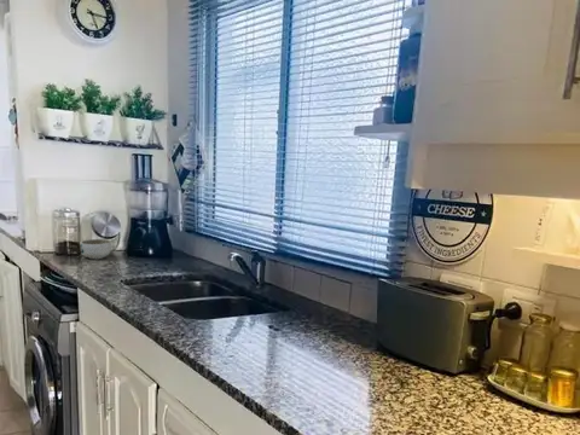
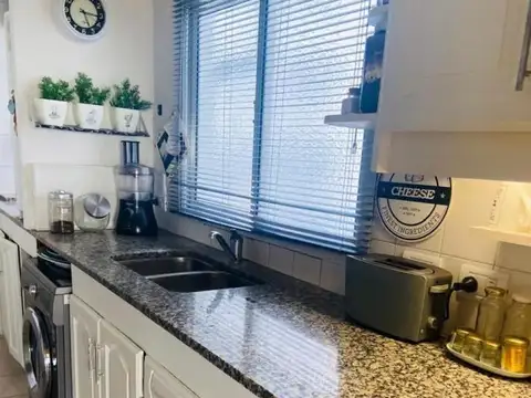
- bowl [80,238,112,260]
